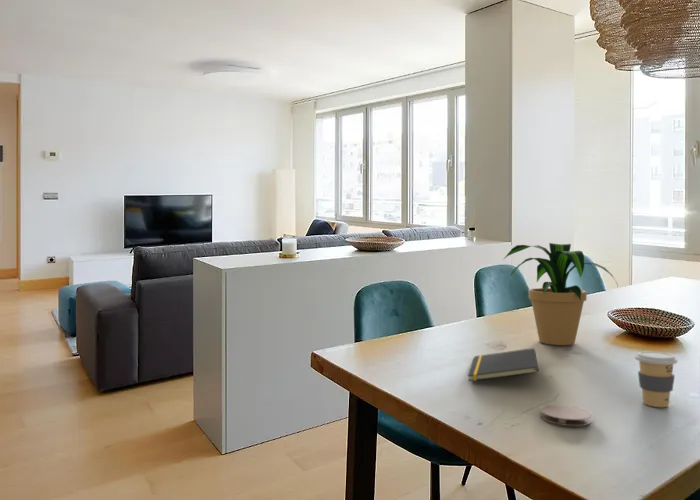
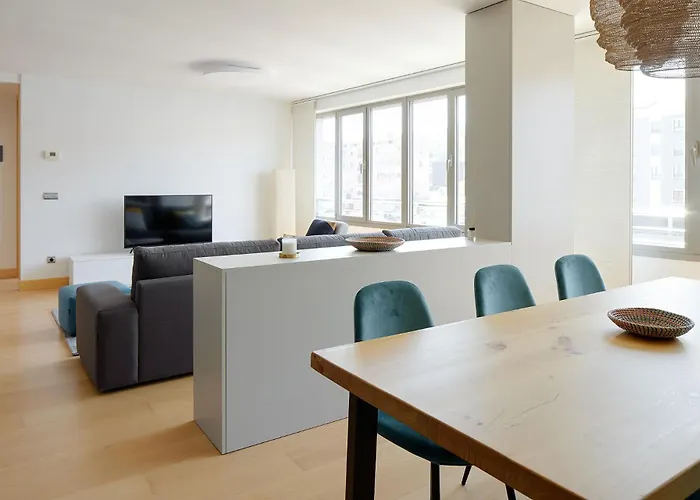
- coaster [539,403,593,427]
- potted plant [501,242,619,346]
- notepad [467,347,540,382]
- coffee cup [634,350,678,408]
